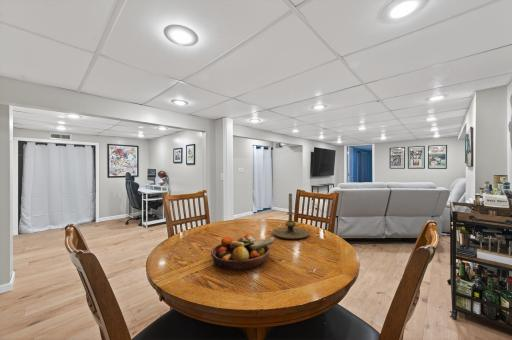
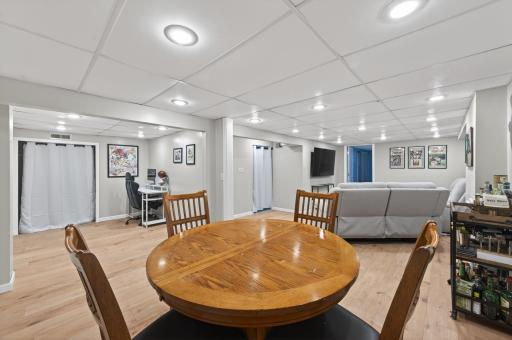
- fruit bowl [210,233,276,271]
- candle holder [271,192,310,240]
